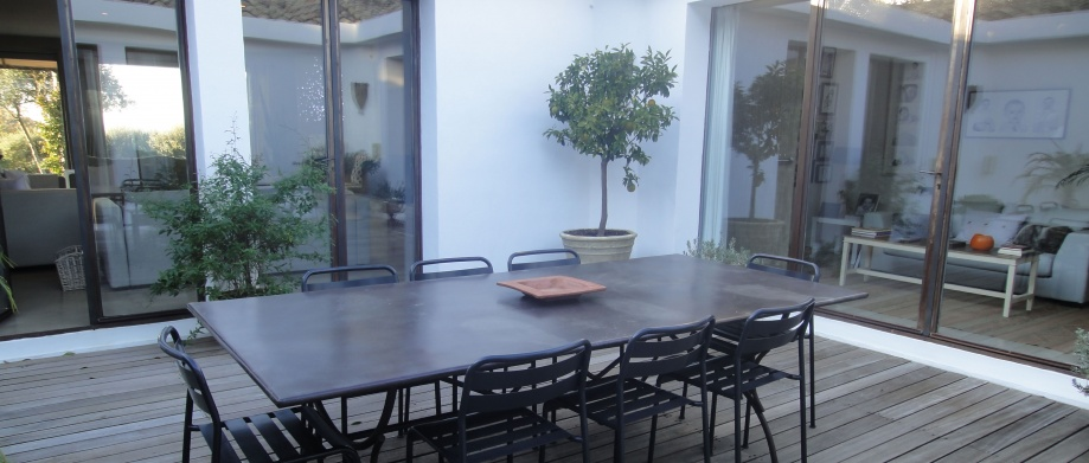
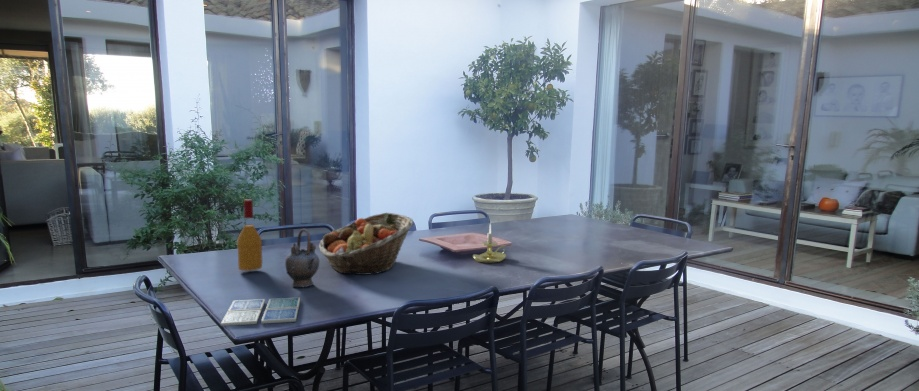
+ drink coaster [220,297,301,327]
+ wine bottle [236,198,263,272]
+ fruit basket [318,212,414,276]
+ teapot [284,228,320,288]
+ candle holder [472,223,508,264]
